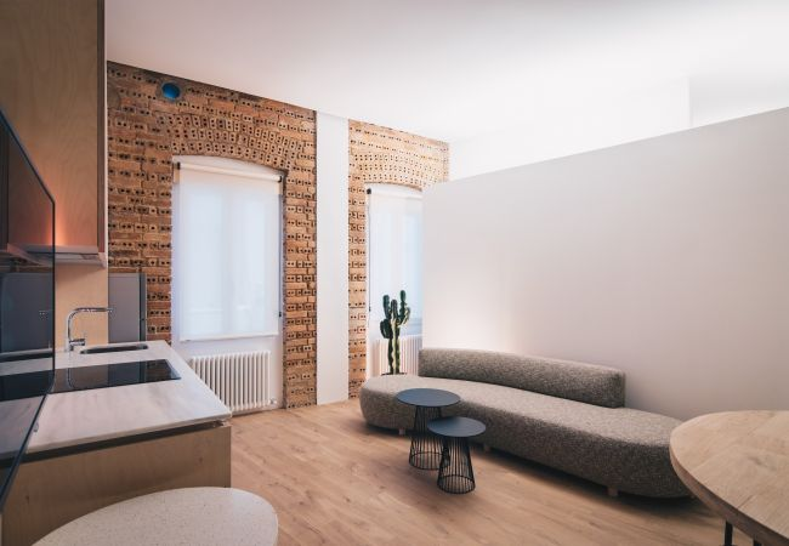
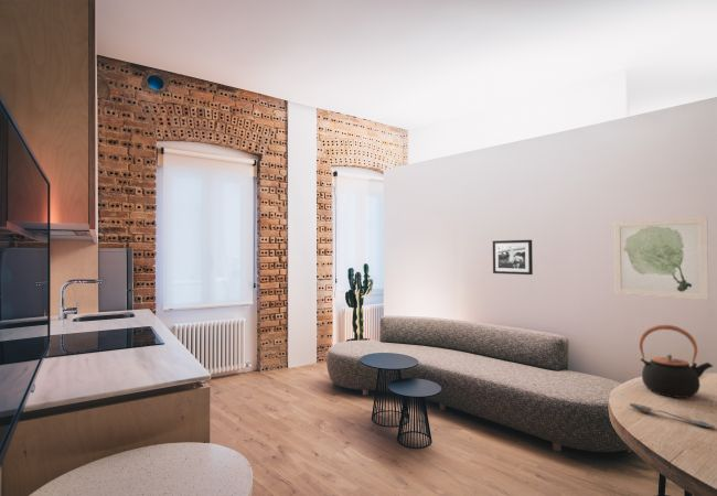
+ spoon [628,402,717,429]
+ picture frame [492,239,534,276]
+ teapot [638,324,715,399]
+ wall art [613,216,710,301]
